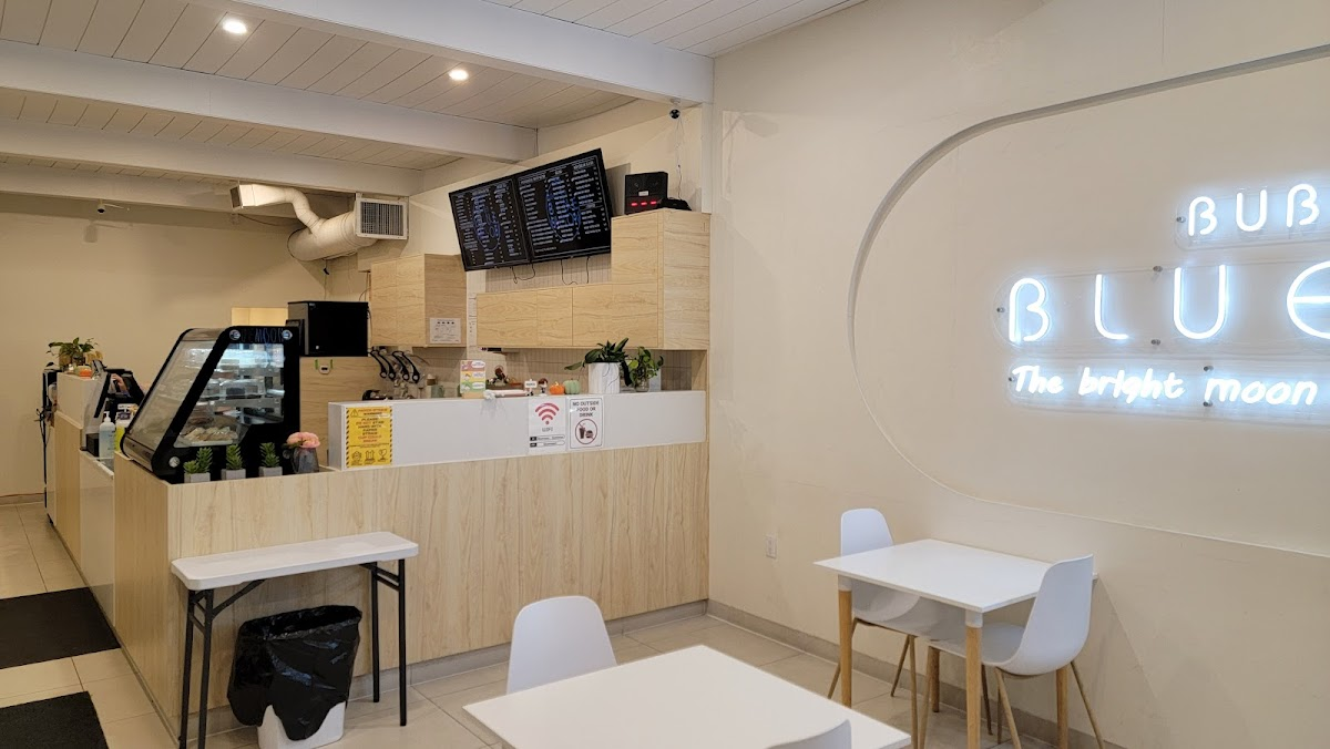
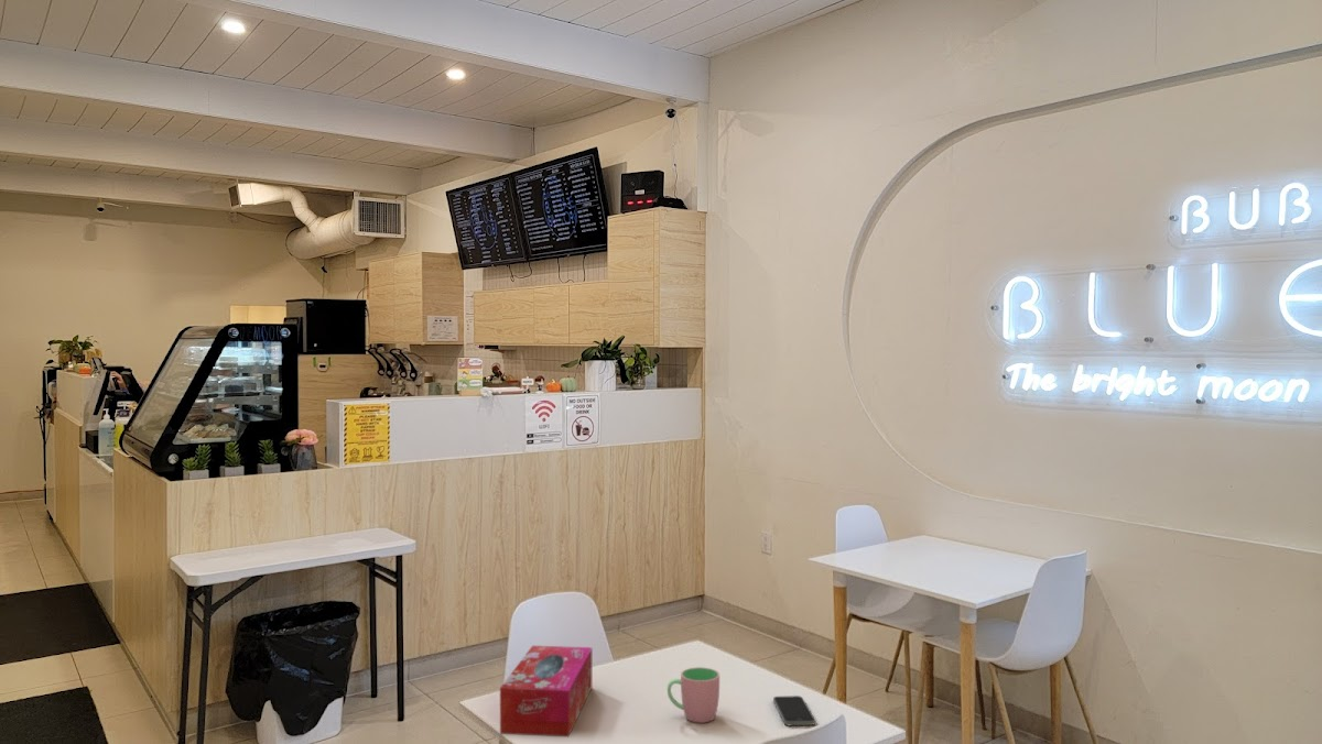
+ tissue box [499,645,593,737]
+ cup [667,666,720,724]
+ smartphone [772,694,816,726]
